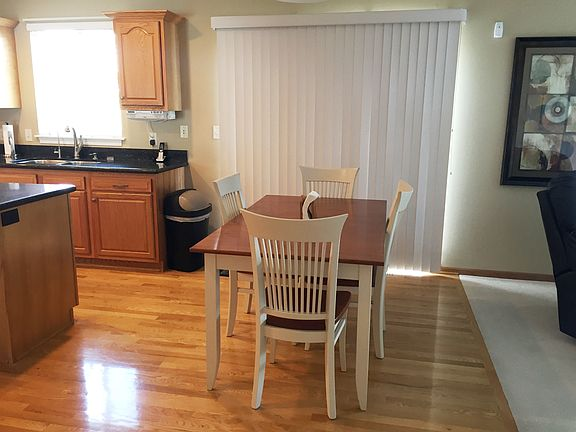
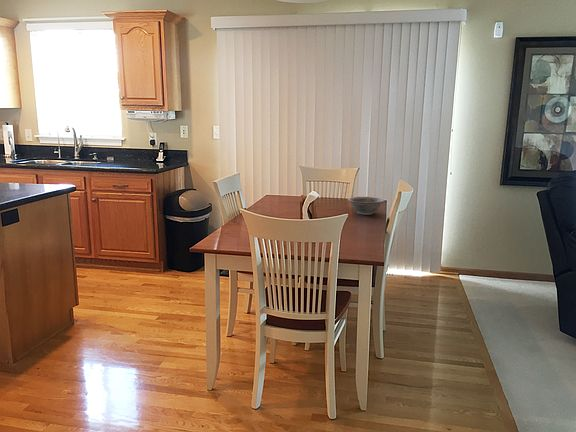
+ decorative bowl [347,196,385,216]
